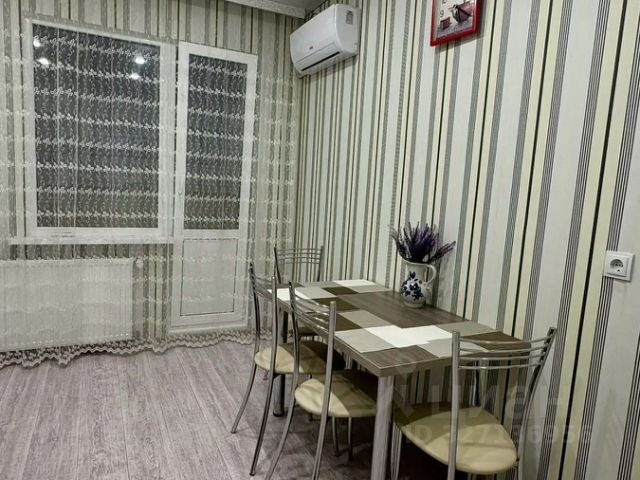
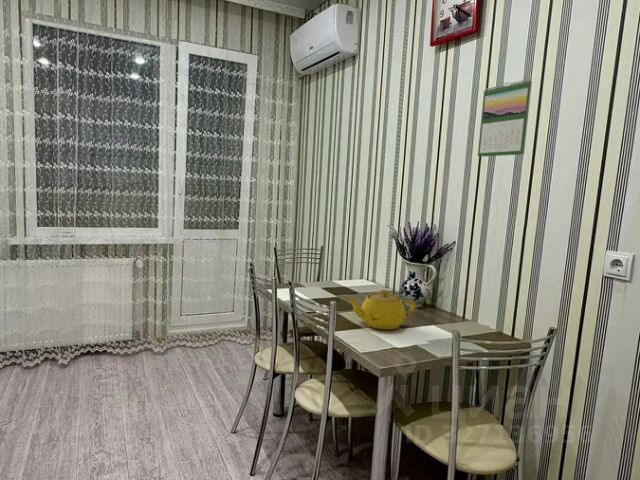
+ teapot [345,289,417,330]
+ calendar [477,78,533,158]
